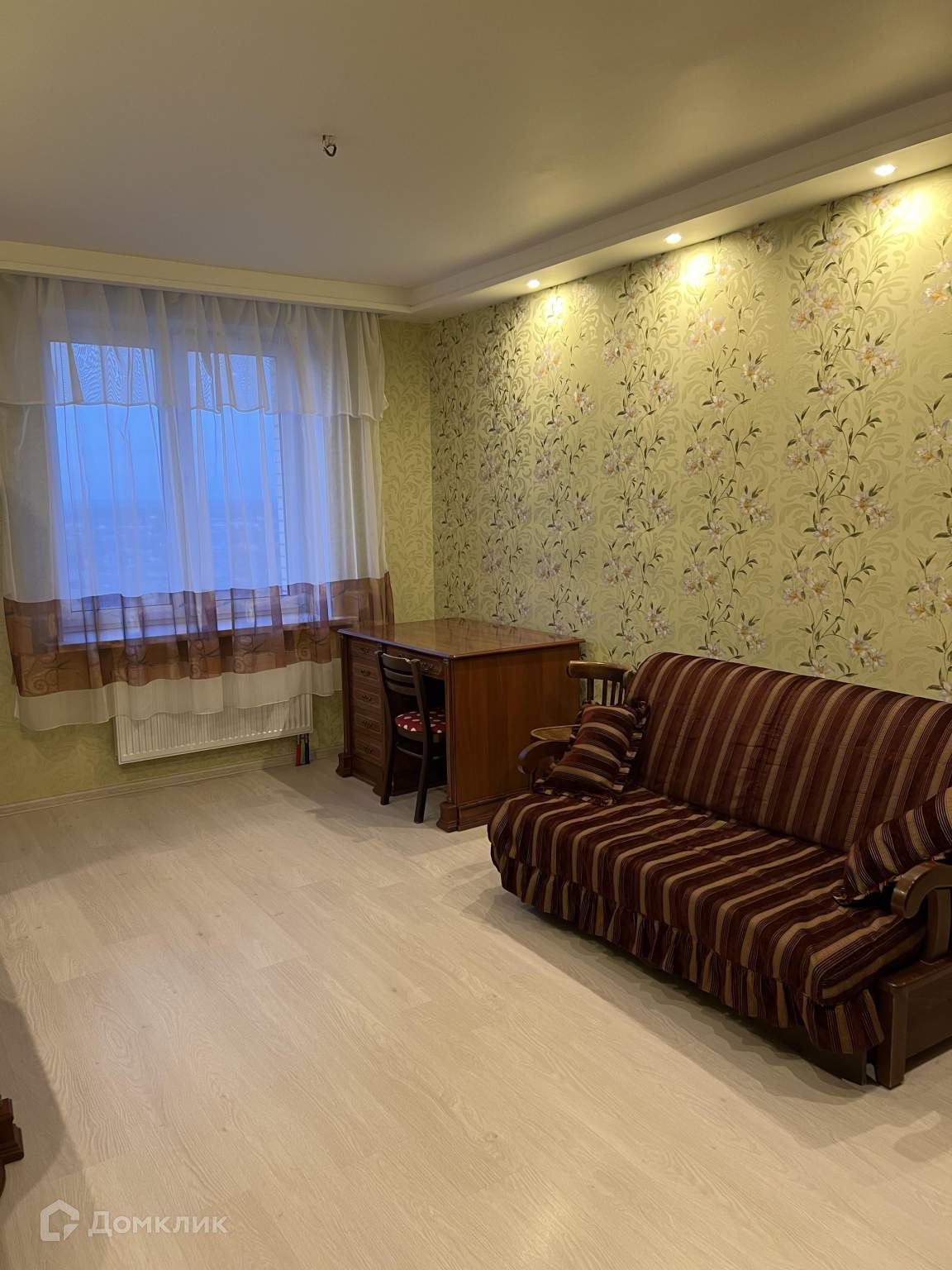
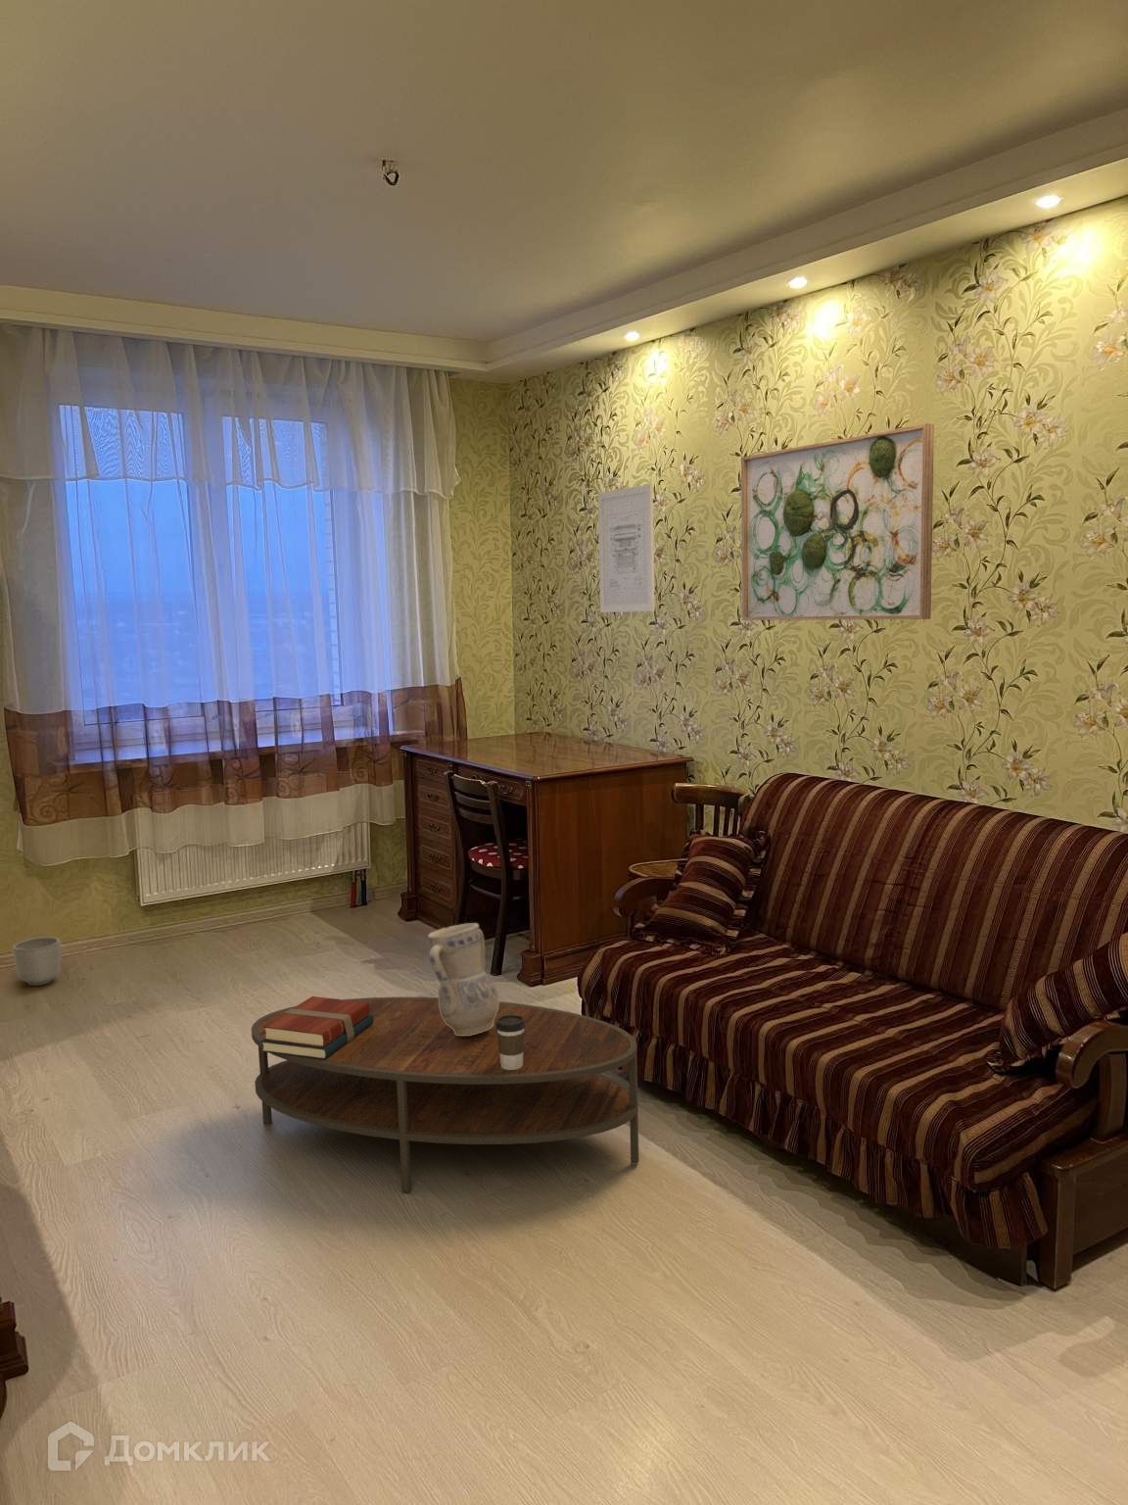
+ wall art [741,422,935,621]
+ planter [12,936,62,987]
+ books [261,995,373,1059]
+ vase [427,922,499,1036]
+ coffee table [251,997,640,1193]
+ coffee cup [495,1016,525,1070]
+ wall art [597,483,655,614]
